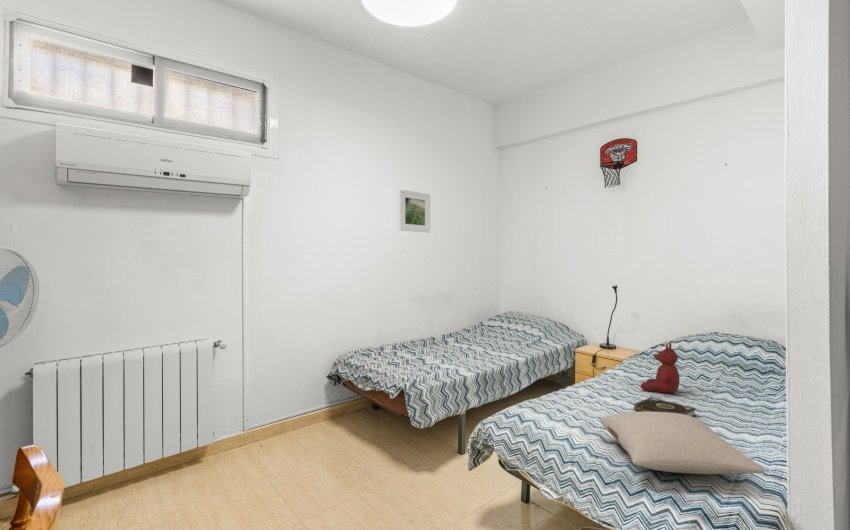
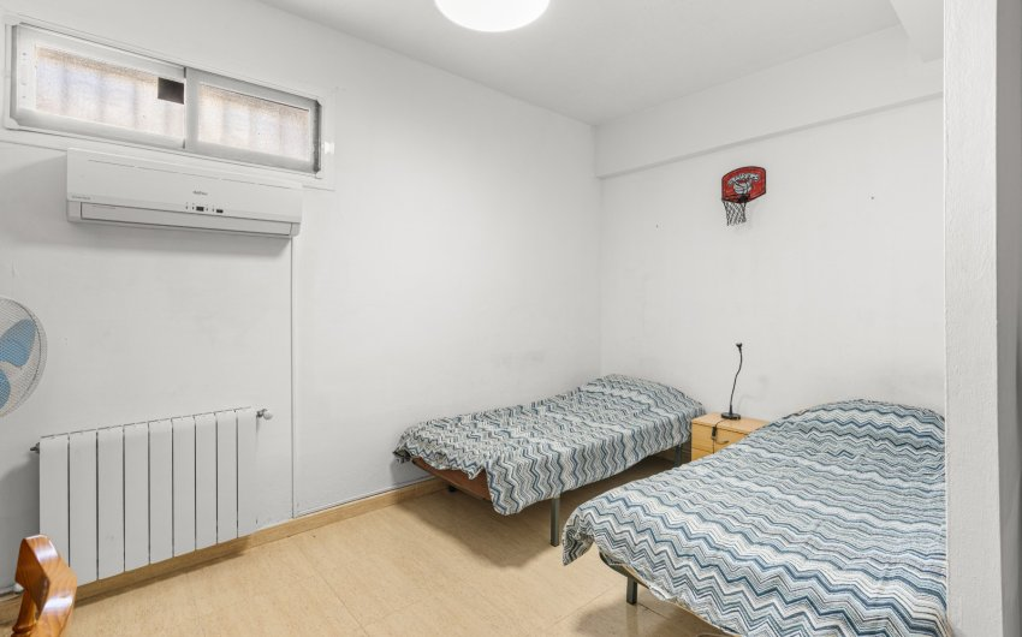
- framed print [398,189,431,234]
- teddy bear [640,342,680,394]
- book [633,397,697,418]
- pillow [599,411,766,475]
